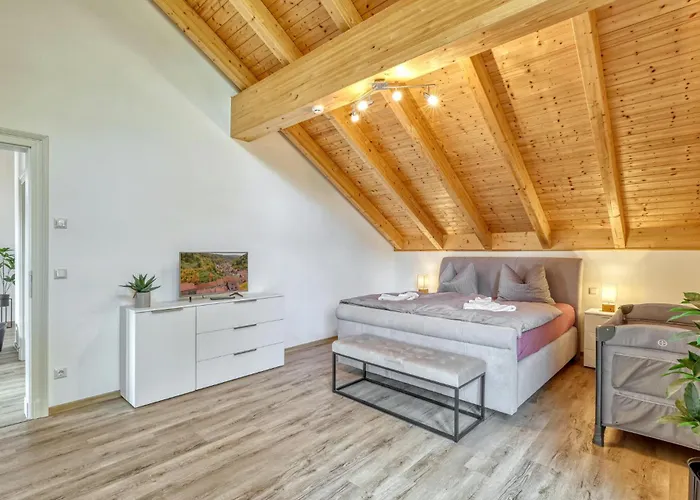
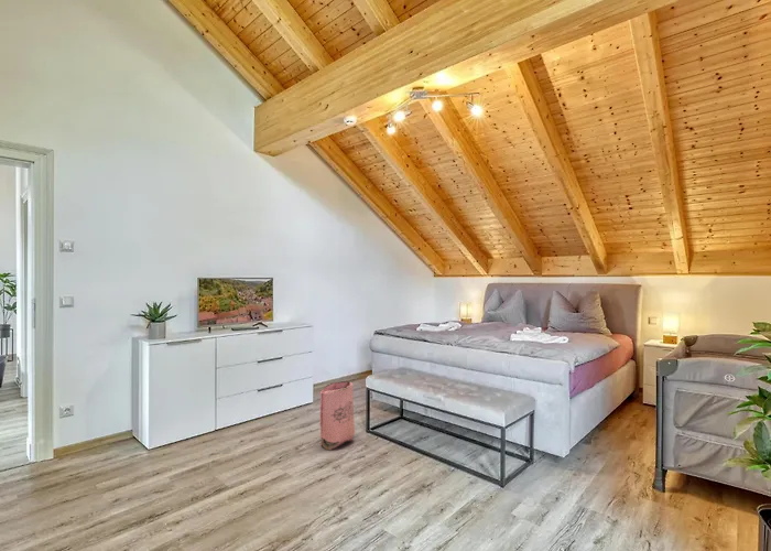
+ bag [318,379,356,451]
